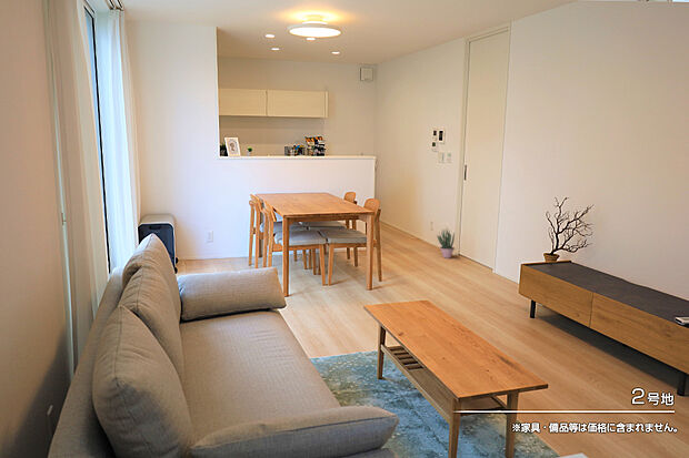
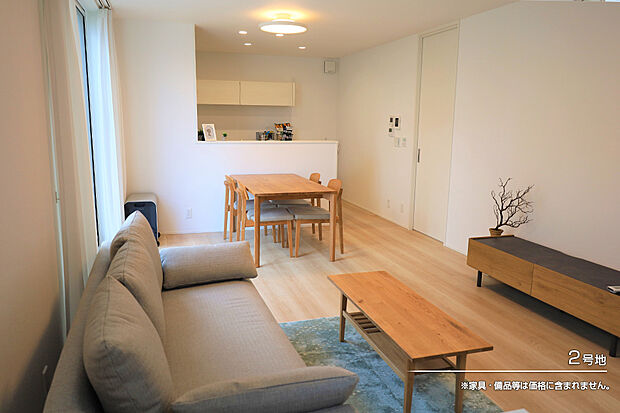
- potted plant [436,230,456,259]
